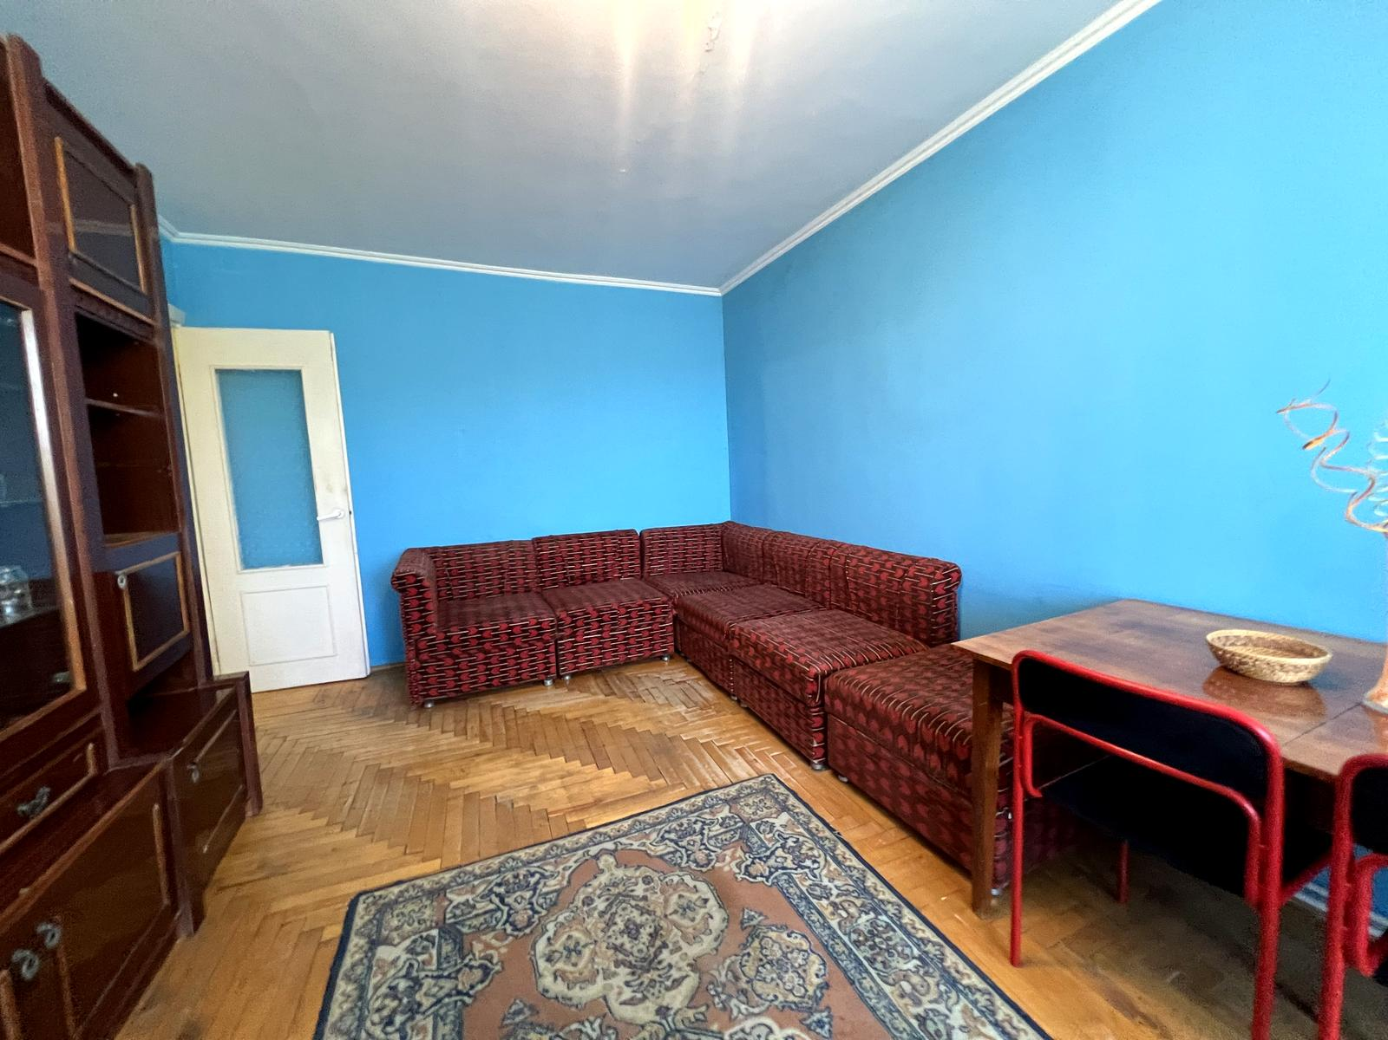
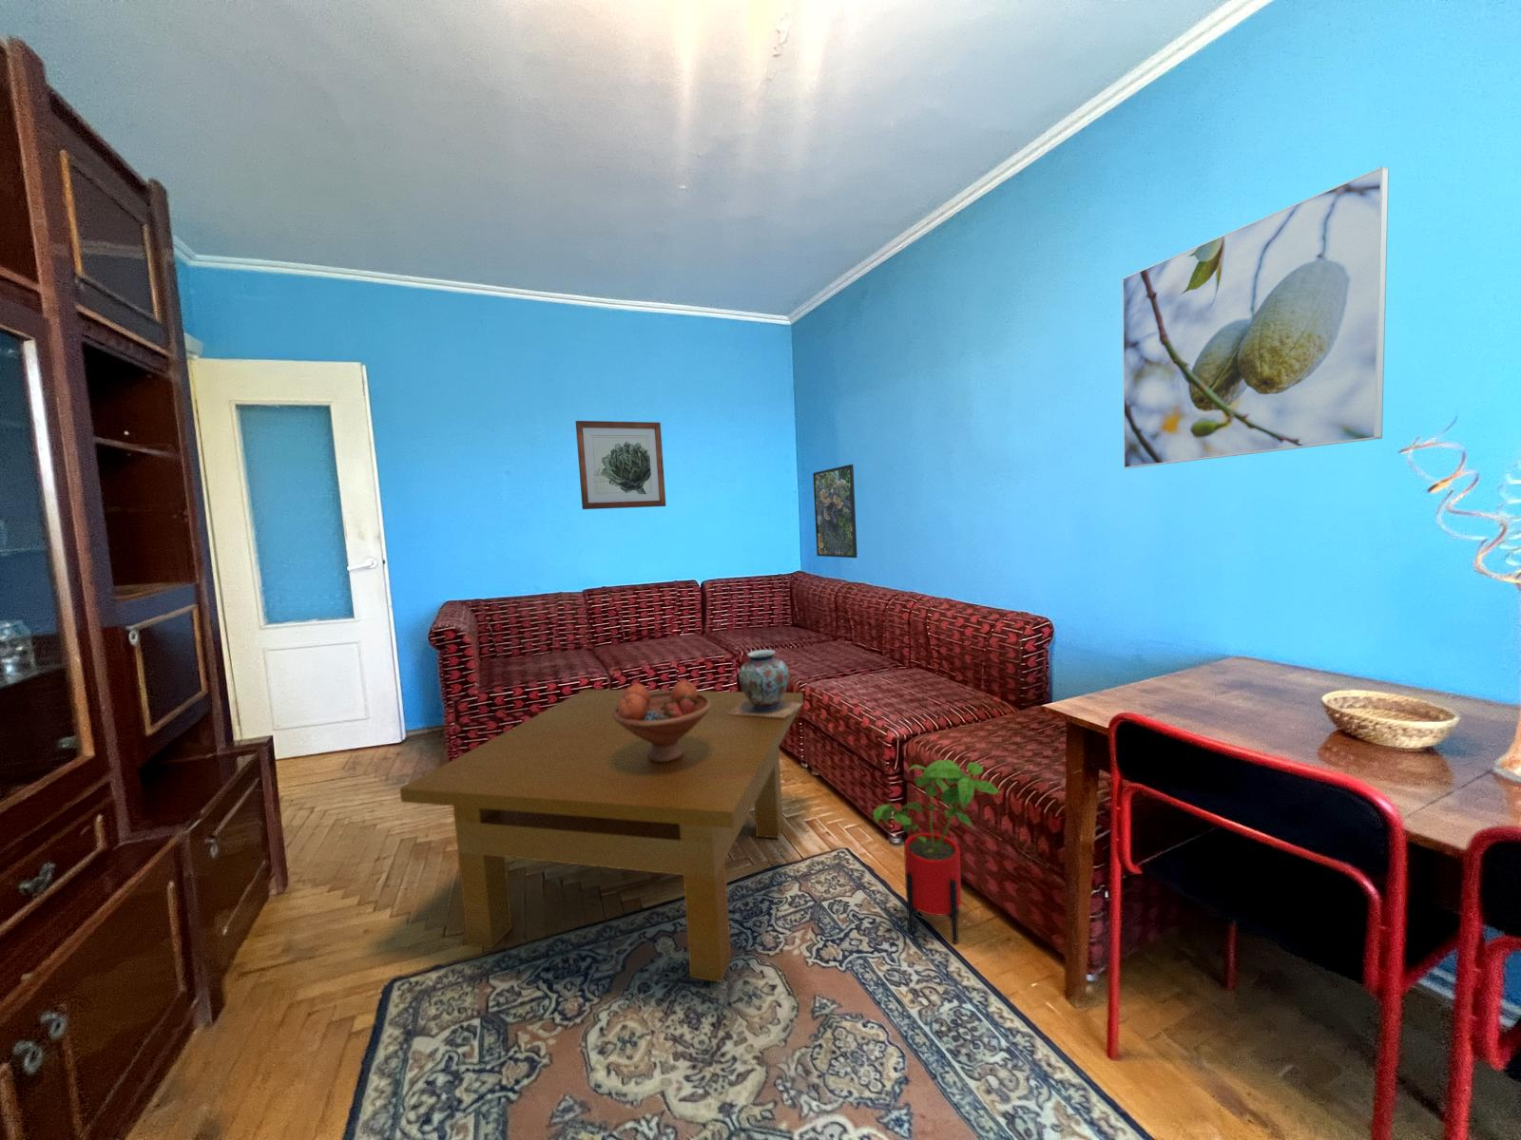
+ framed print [1121,165,1389,469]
+ wall art [575,420,666,510]
+ decorative vase [728,649,804,718]
+ house plant [873,759,1001,945]
+ table [399,687,805,983]
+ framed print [812,463,859,558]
+ fruit bowl [612,680,711,763]
